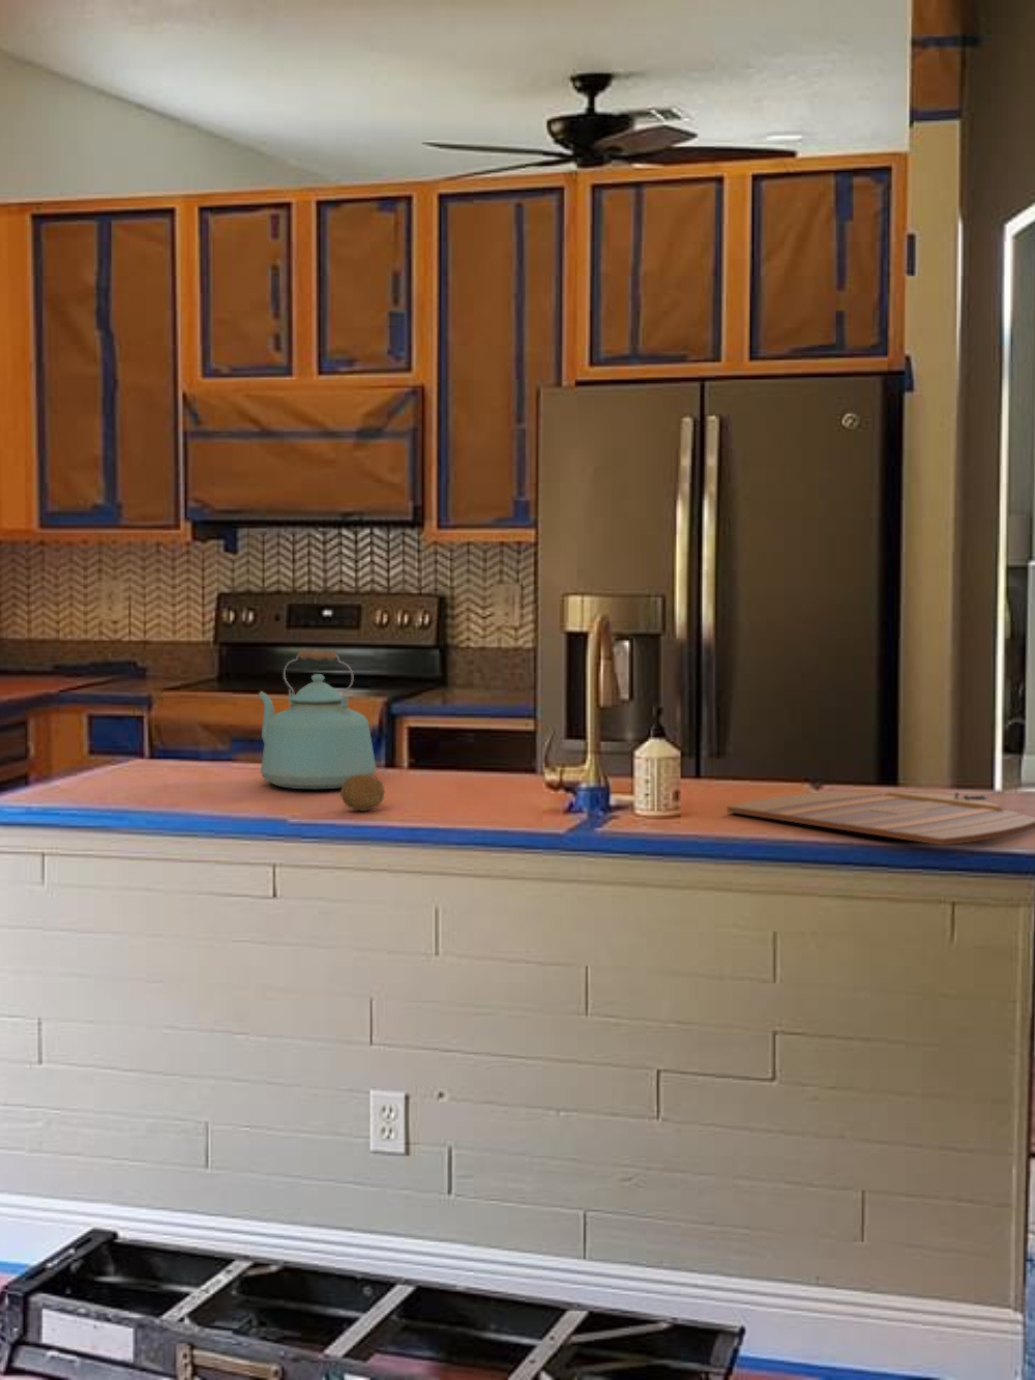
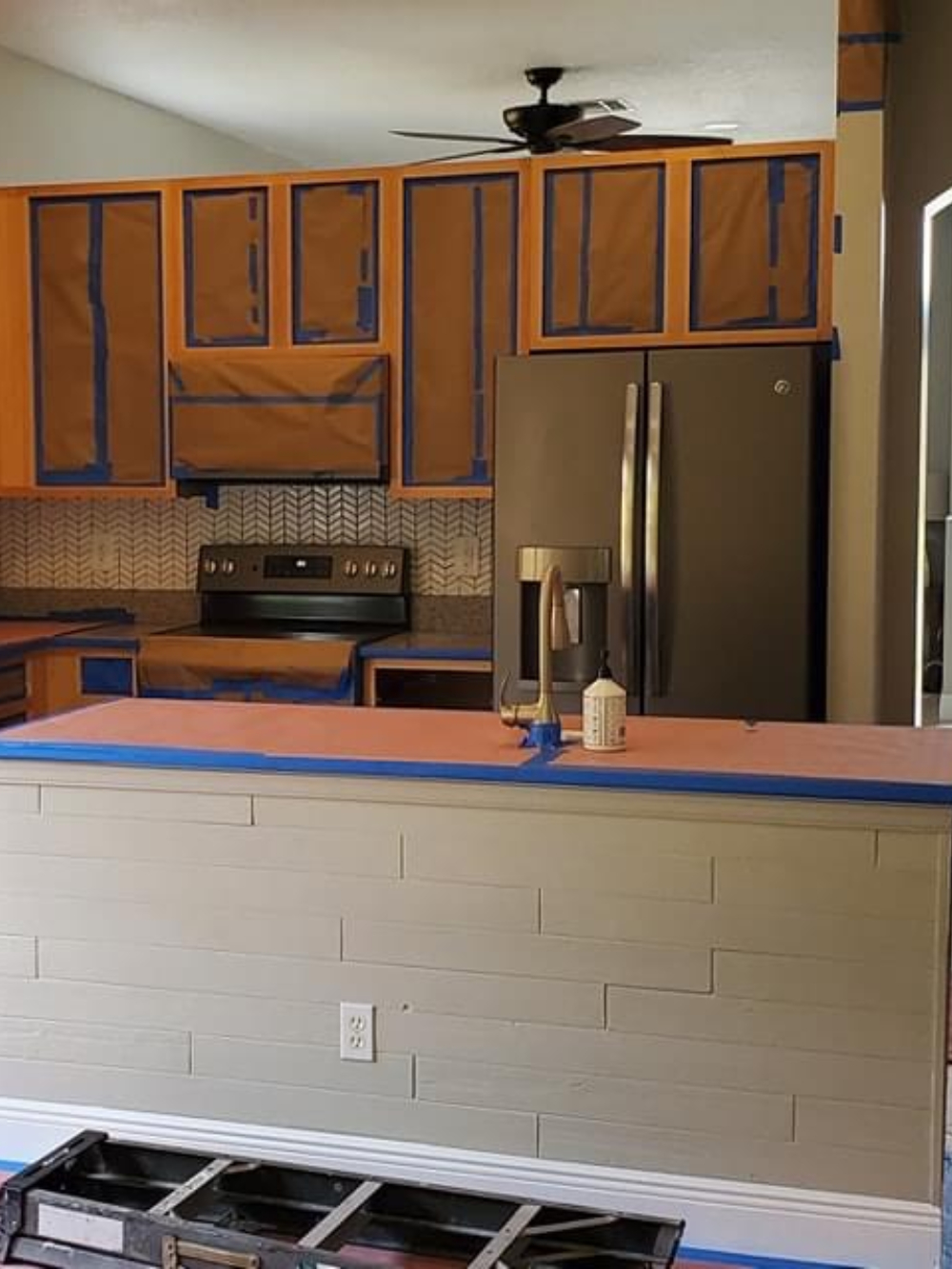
- cutting board [726,791,1035,846]
- fruit [339,774,386,811]
- kettle [257,648,377,790]
